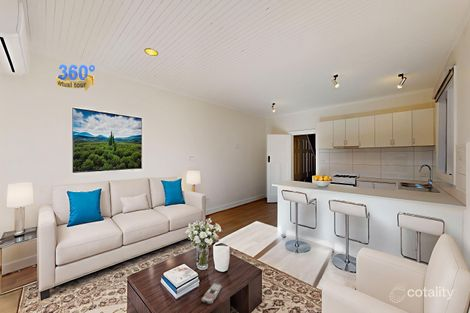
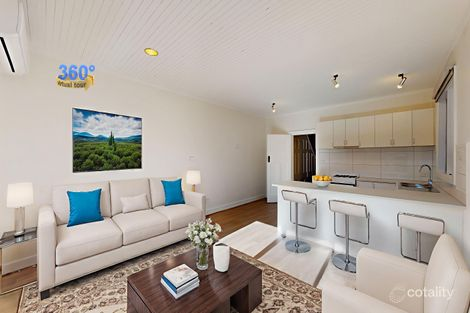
- remote control [200,282,222,305]
